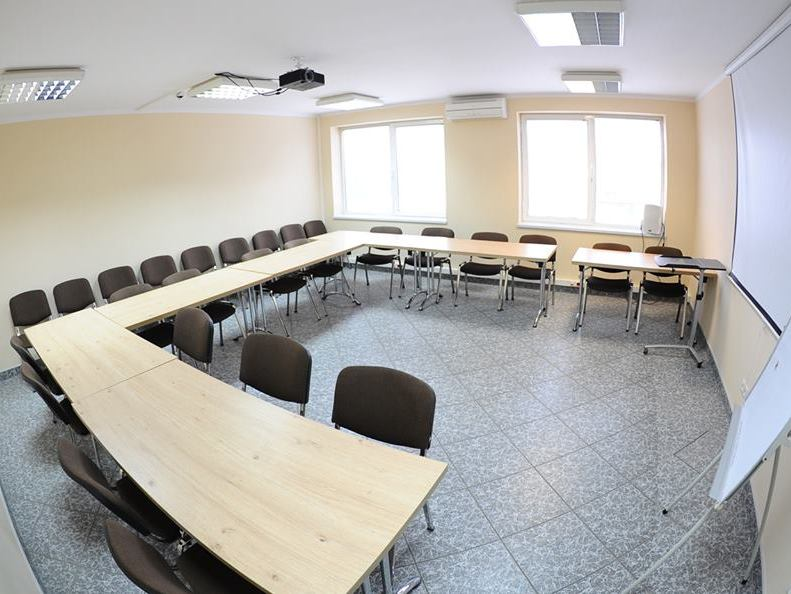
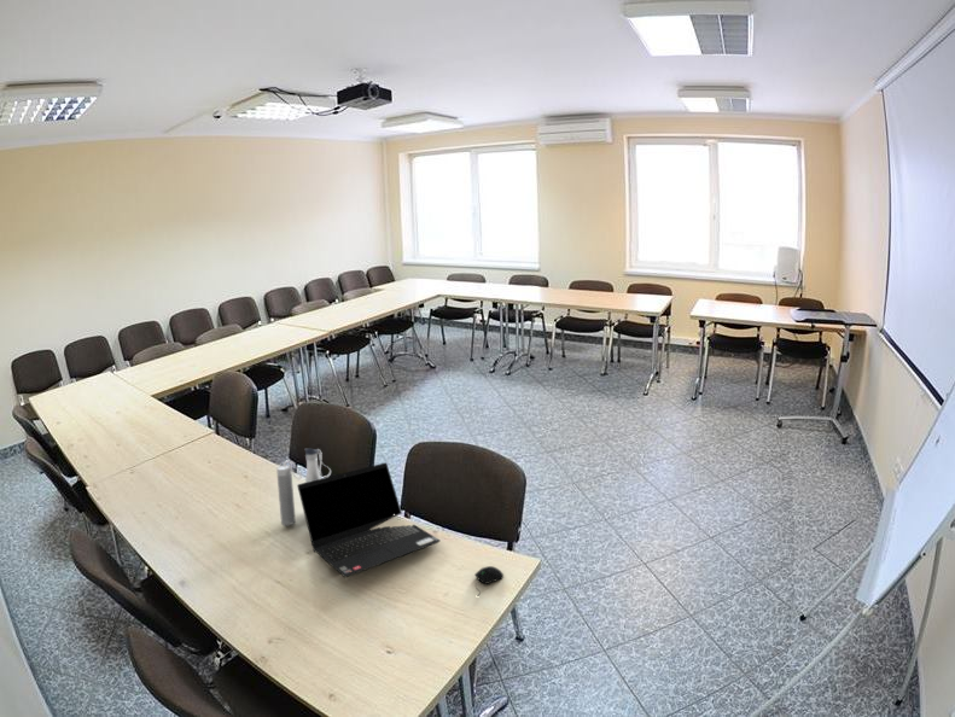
+ computer mouse [473,565,505,595]
+ laptop computer [296,461,442,578]
+ water bottle [275,448,332,526]
